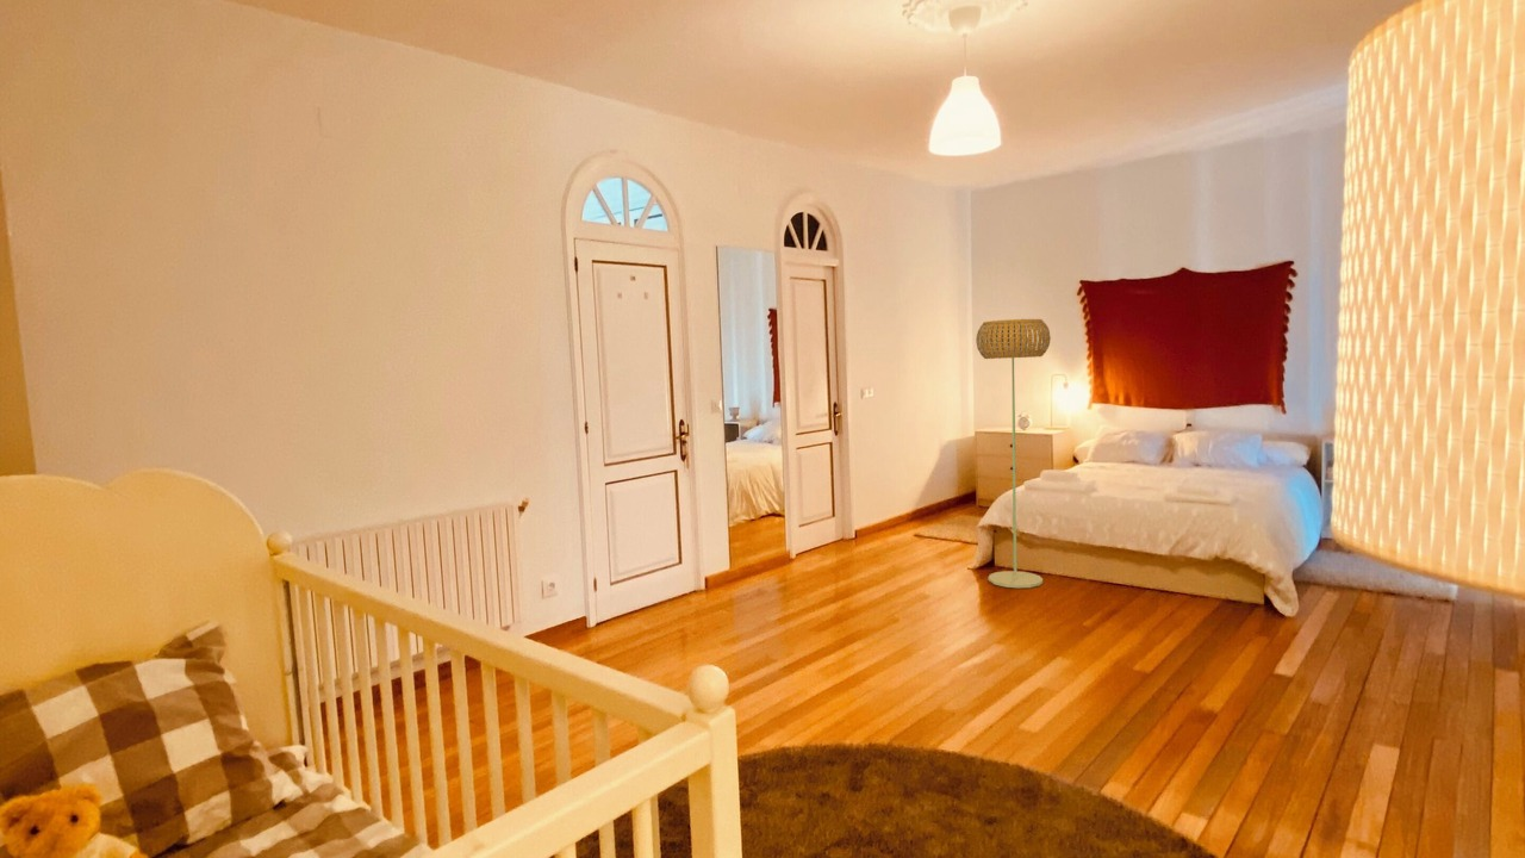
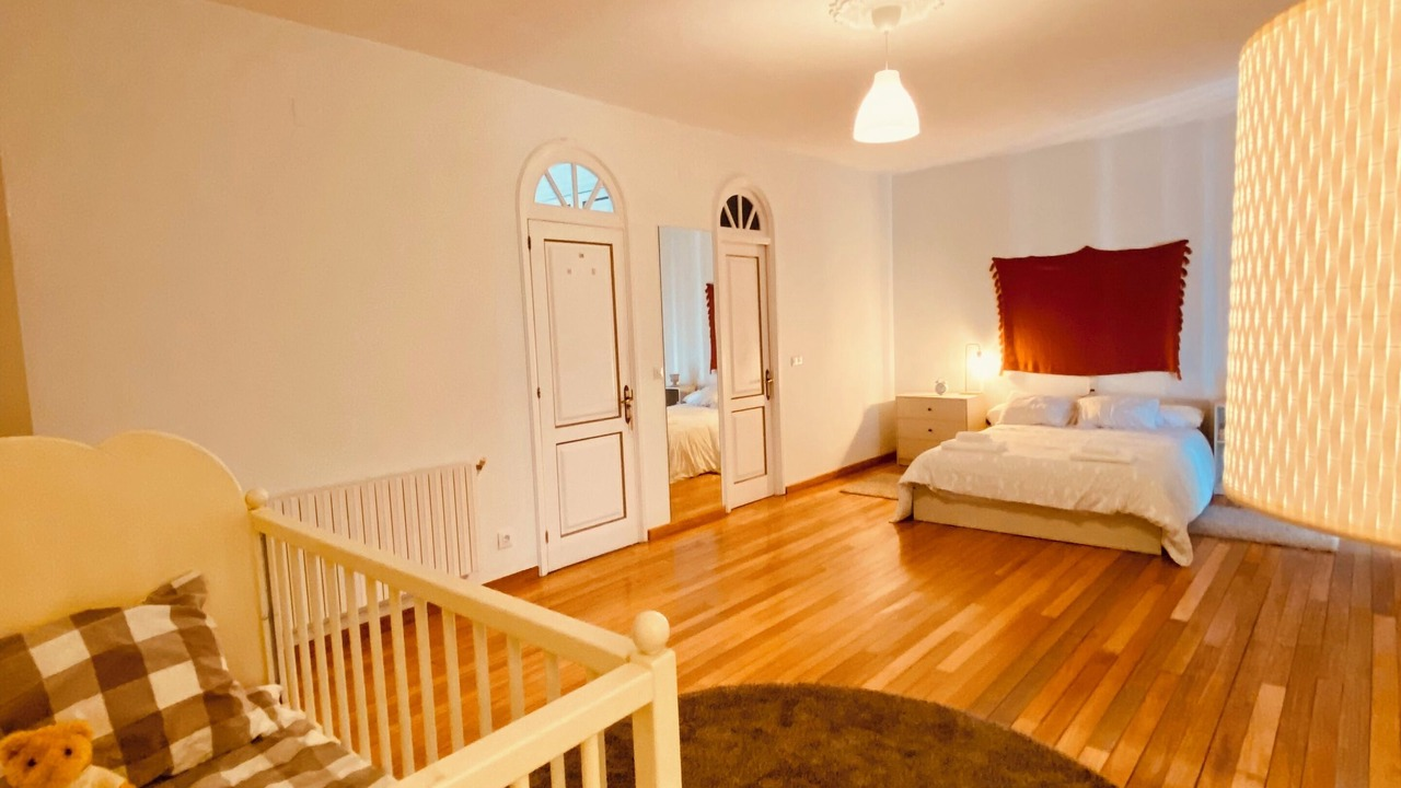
- floor lamp [975,318,1052,589]
